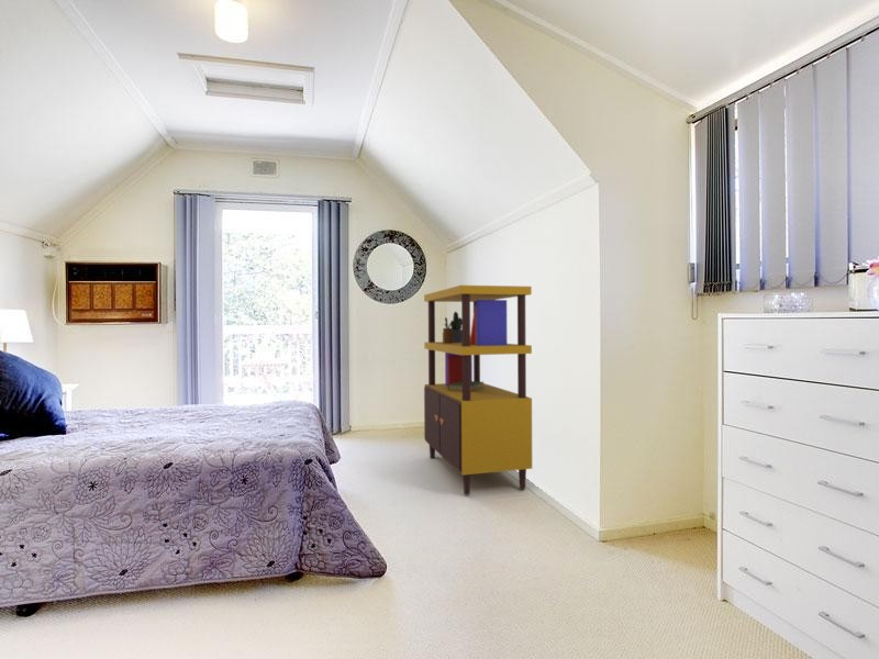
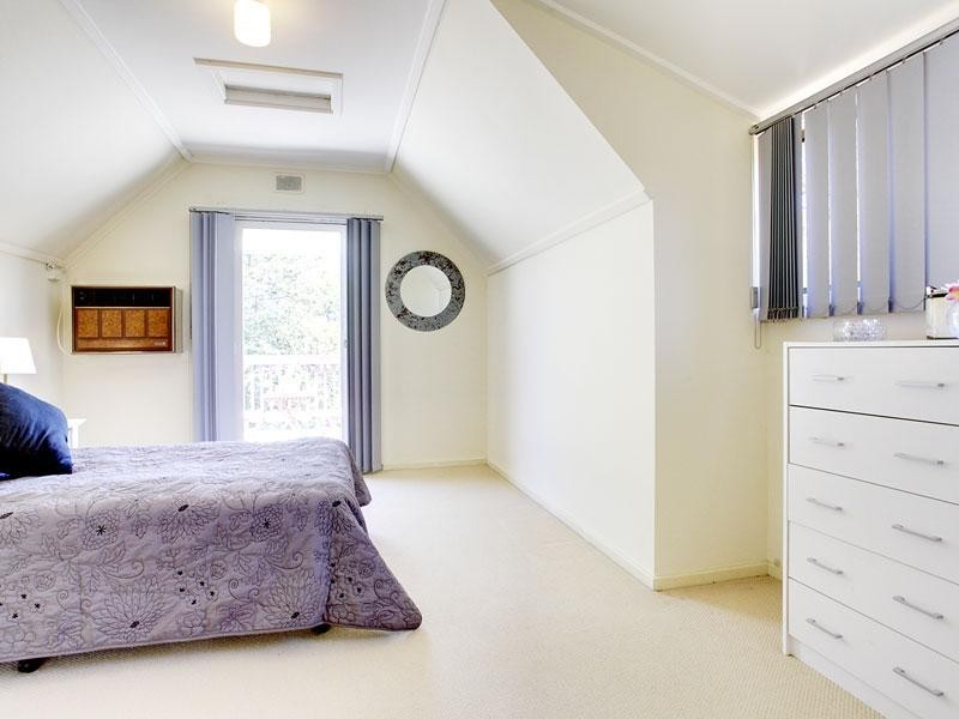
- bookcase [423,284,533,496]
